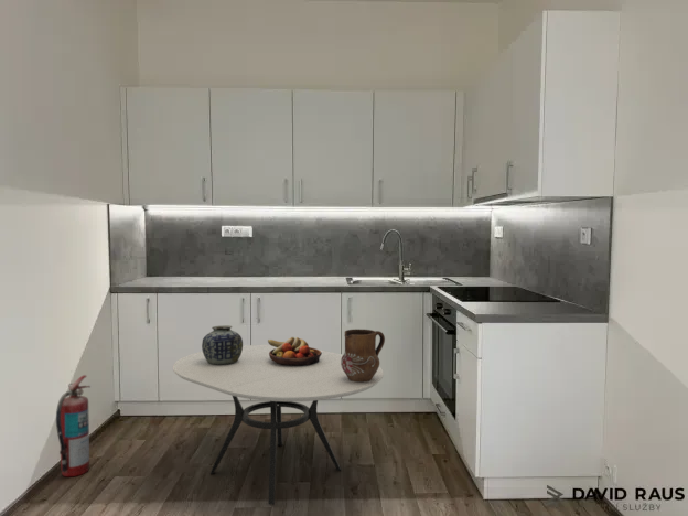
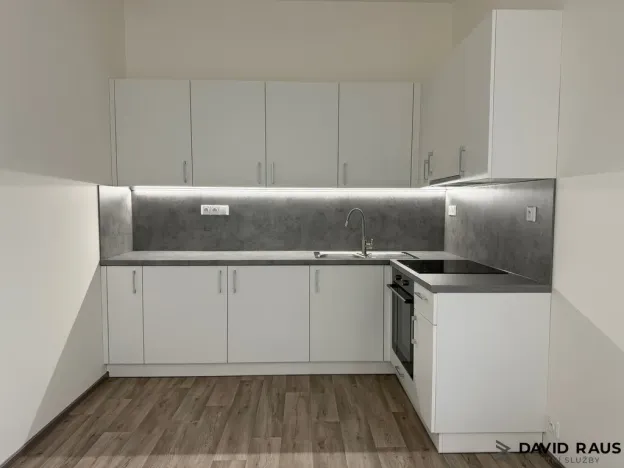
- fire extinguisher [55,374,92,477]
- ceramic pitcher [341,329,386,383]
- vase [201,324,244,364]
- fruit bowl [267,336,322,366]
- dining table [172,344,385,505]
